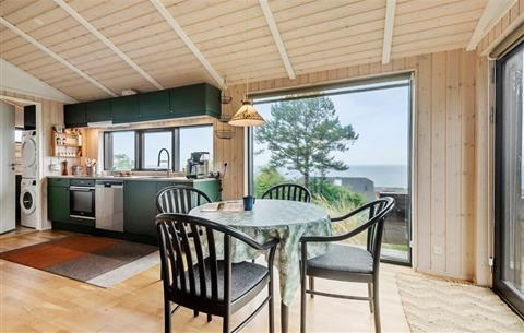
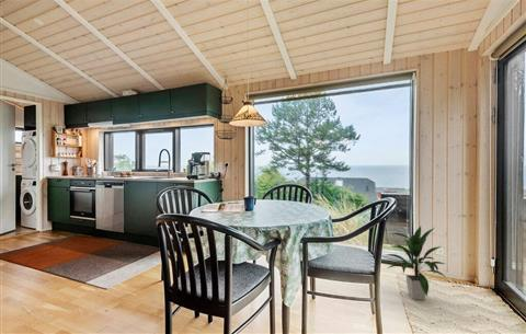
+ indoor plant [386,226,447,301]
